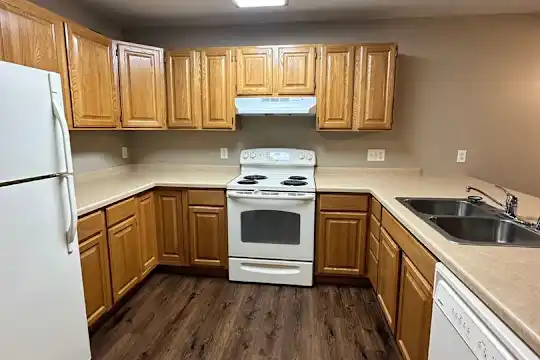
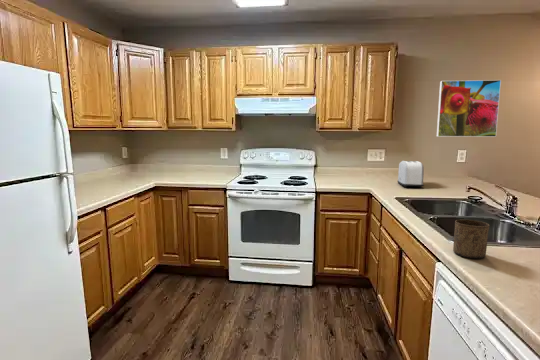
+ toaster [397,160,425,189]
+ cup [452,218,490,259]
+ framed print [436,79,502,138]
